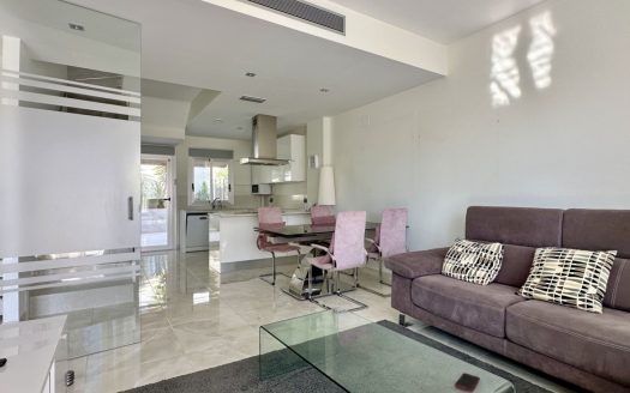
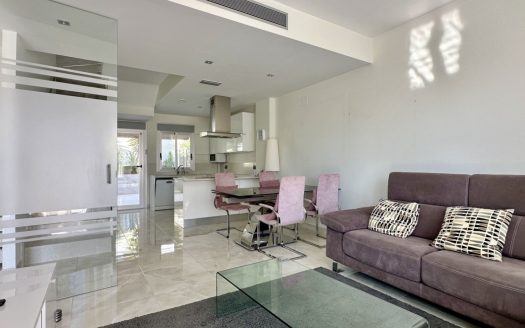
- cell phone [454,371,481,393]
